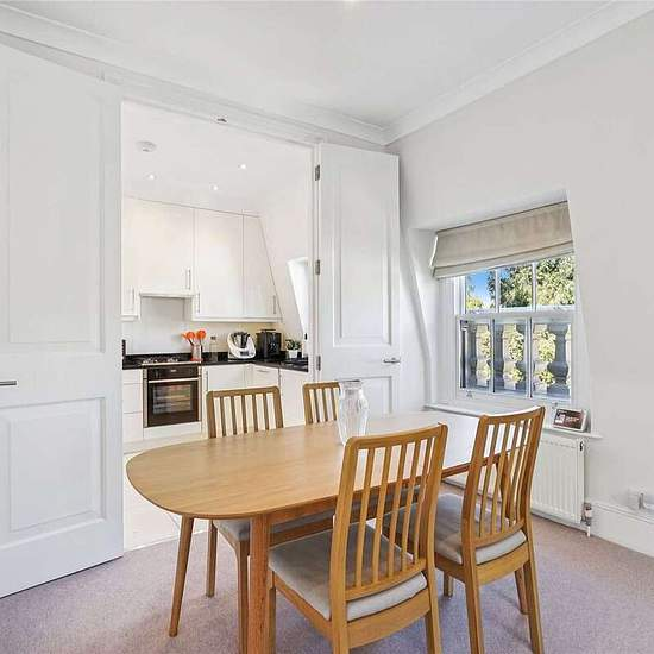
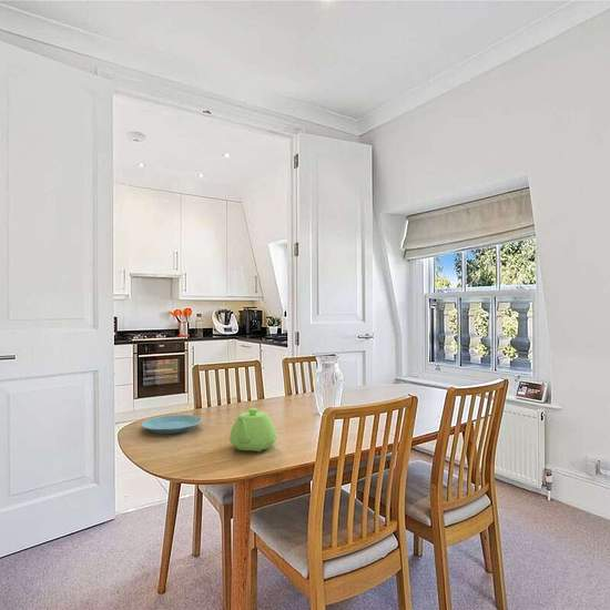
+ plate [141,414,203,435]
+ teapot [228,407,277,453]
